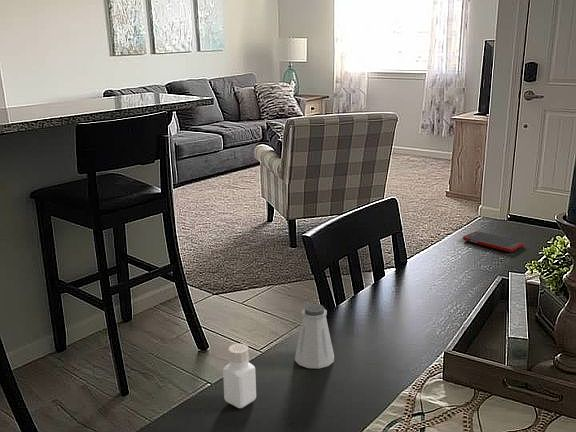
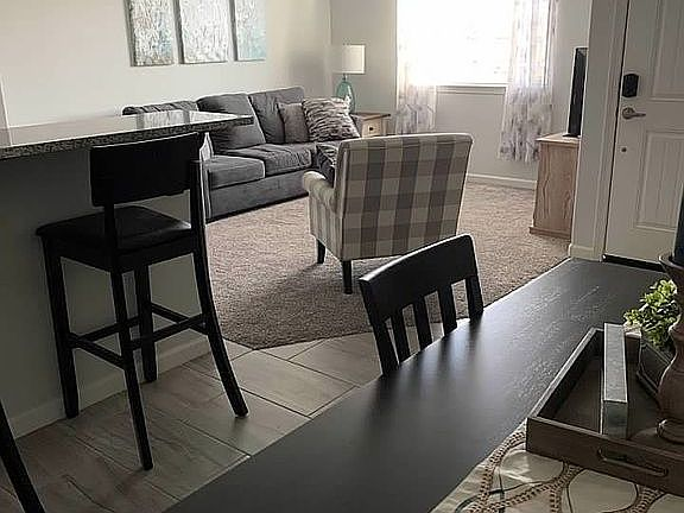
- saltshaker [294,303,335,369]
- pepper shaker [222,343,257,409]
- cell phone [462,230,525,253]
